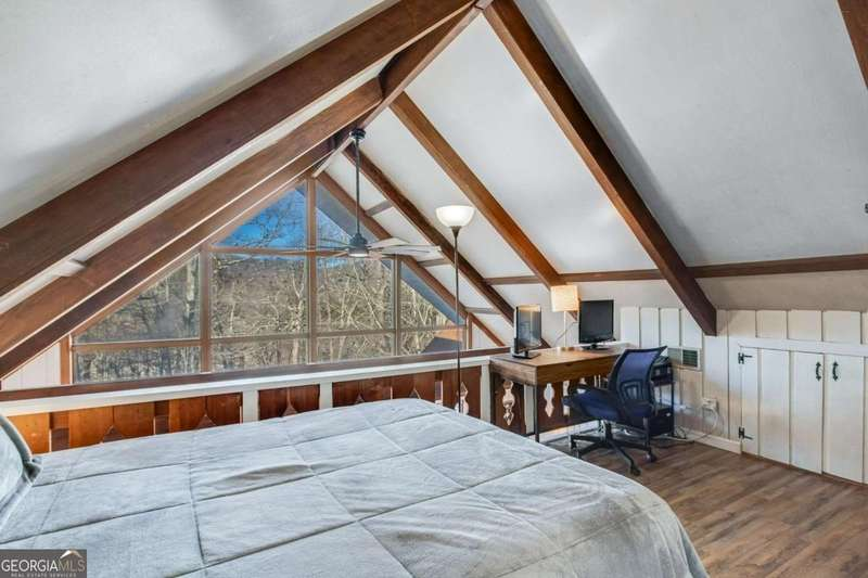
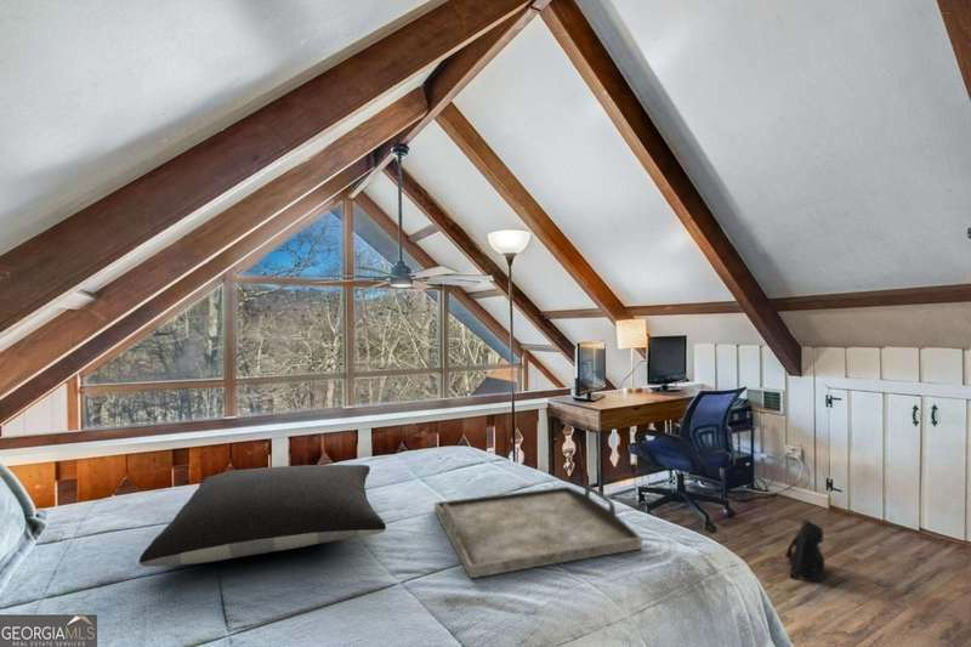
+ serving tray [433,486,643,579]
+ backpack [784,516,825,583]
+ pillow [138,464,387,568]
